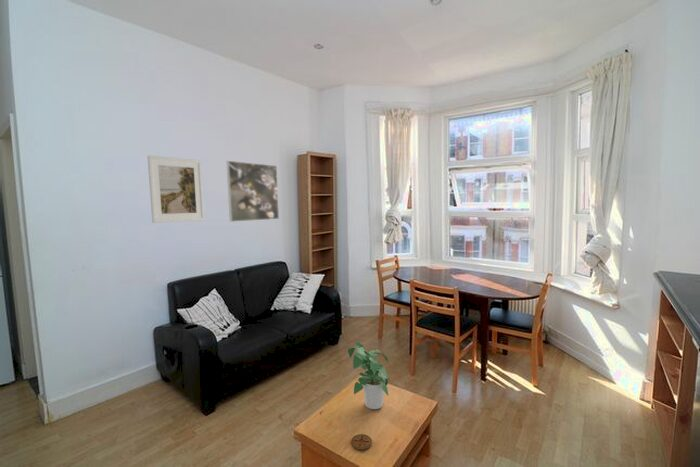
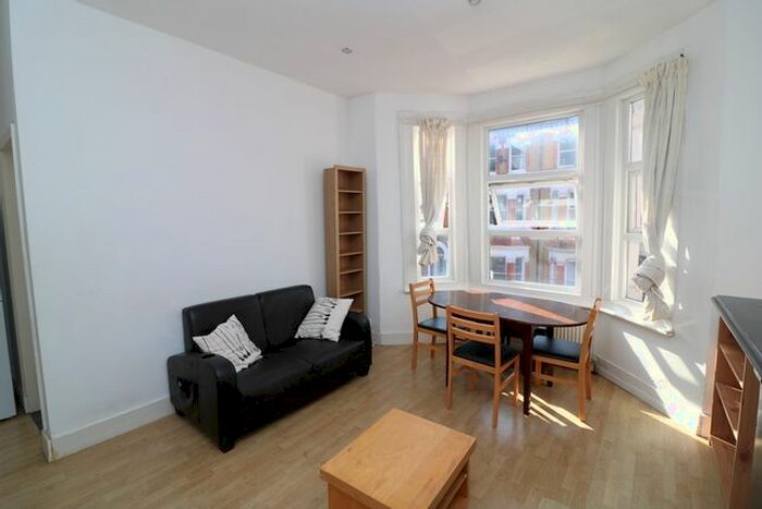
- potted plant [347,341,391,410]
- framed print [226,160,280,223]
- coaster [350,433,373,451]
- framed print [147,155,206,224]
